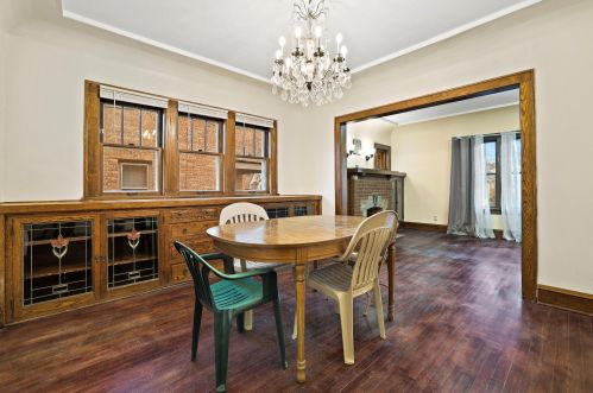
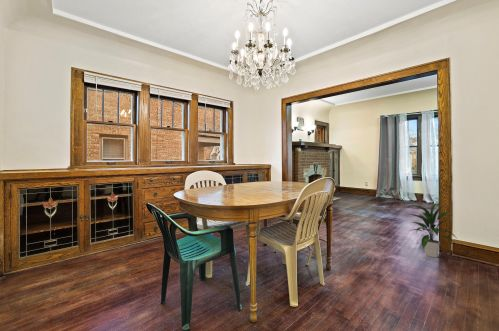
+ indoor plant [407,201,458,259]
